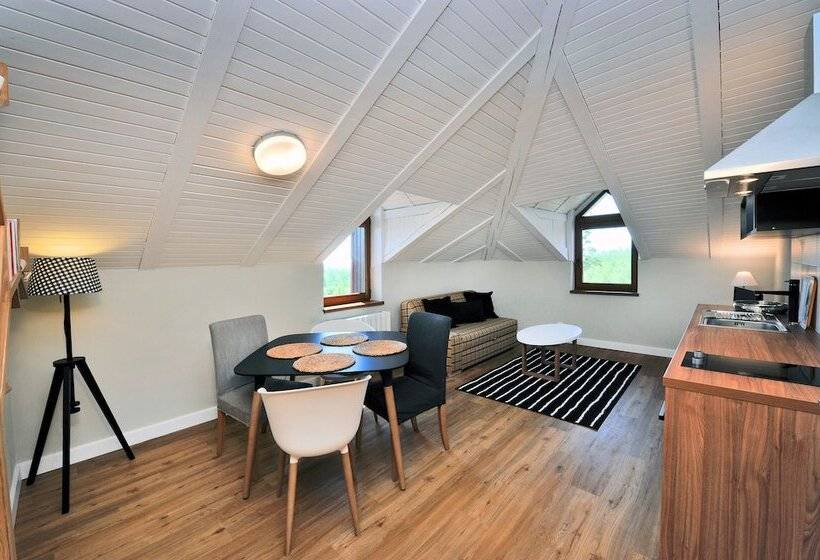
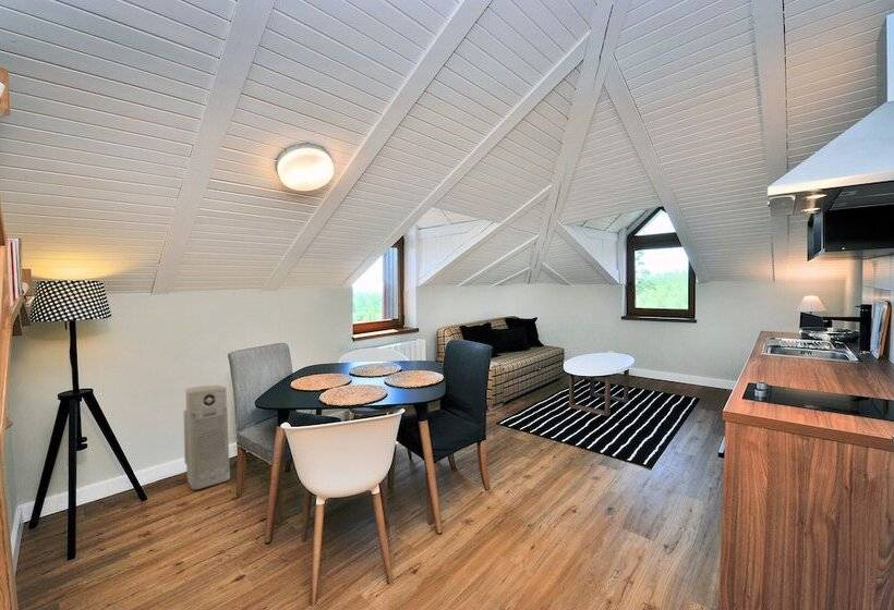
+ air purifier [183,385,231,490]
